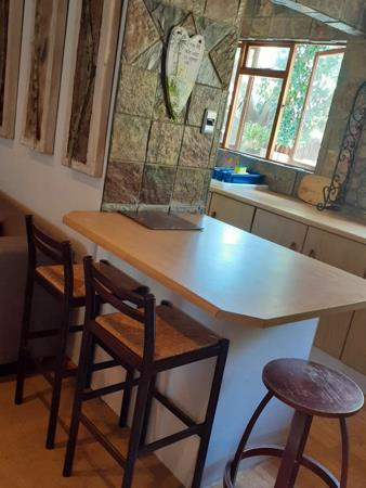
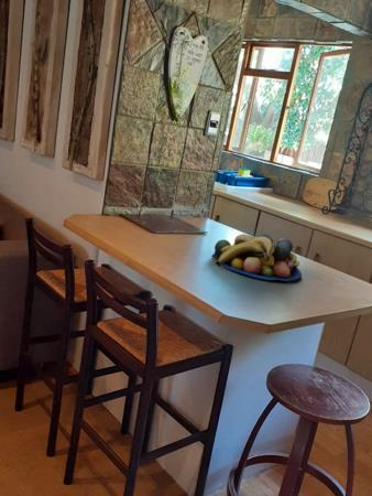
+ fruit bowl [211,233,303,282]
